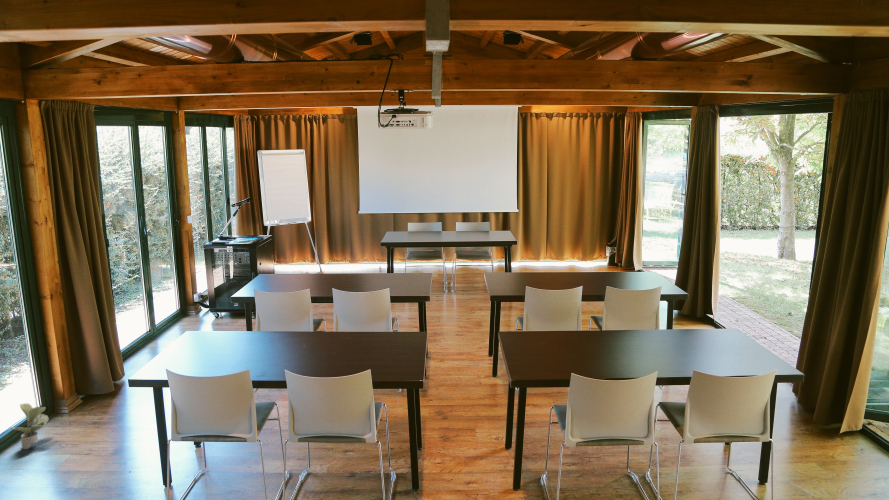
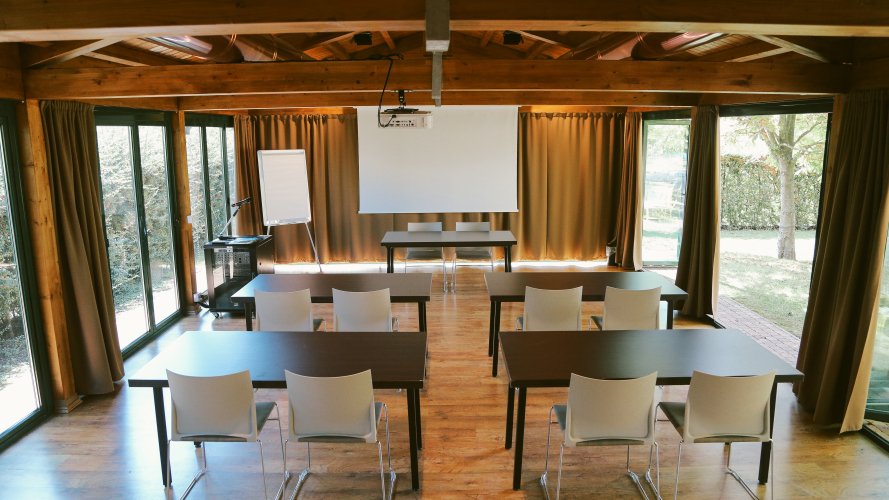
- potted plant [9,402,50,450]
